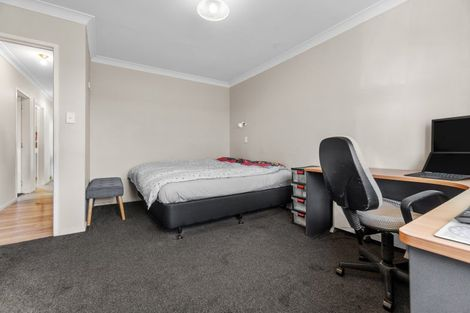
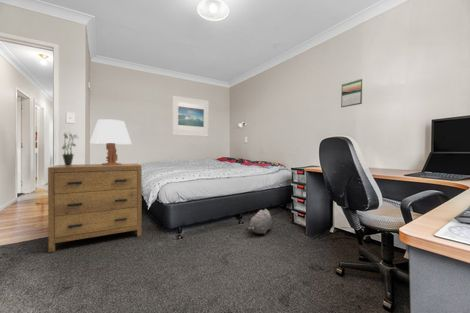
+ plush toy [245,208,273,236]
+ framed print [171,94,210,138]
+ calendar [340,78,363,108]
+ potted plant [61,131,80,166]
+ table lamp [89,118,132,166]
+ dresser [47,163,143,253]
